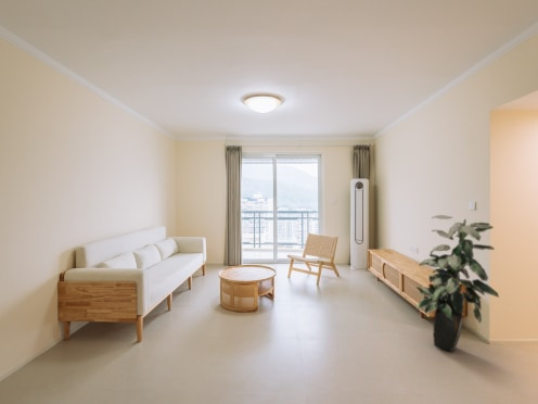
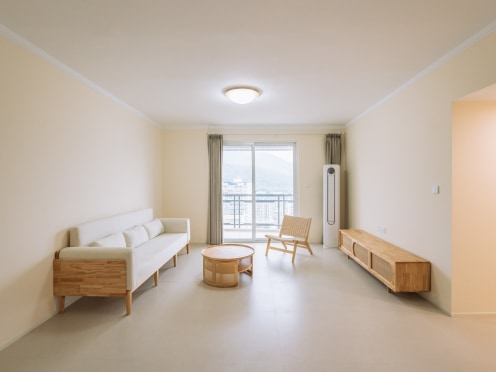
- indoor plant [415,214,500,353]
